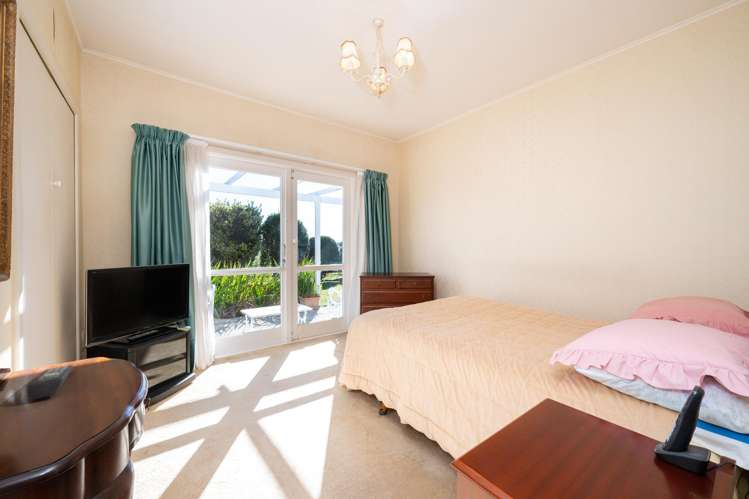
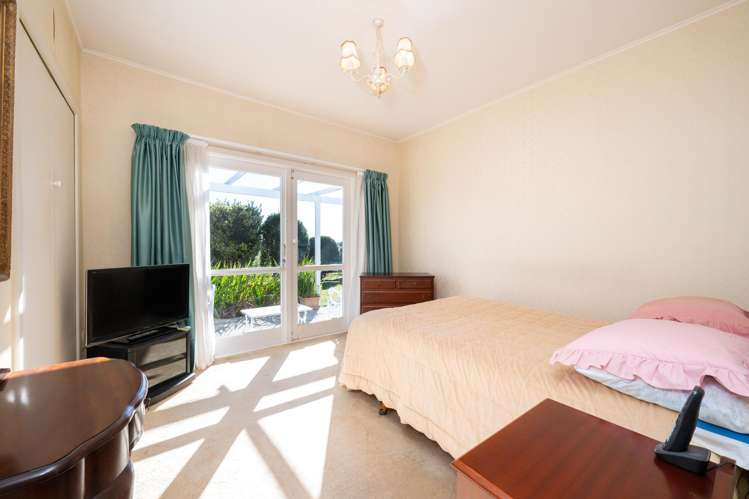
- remote control [26,364,75,401]
